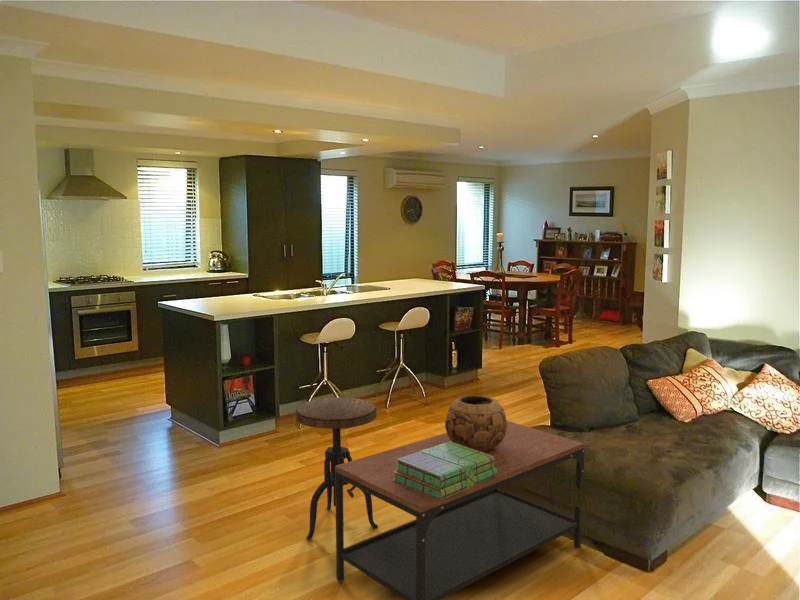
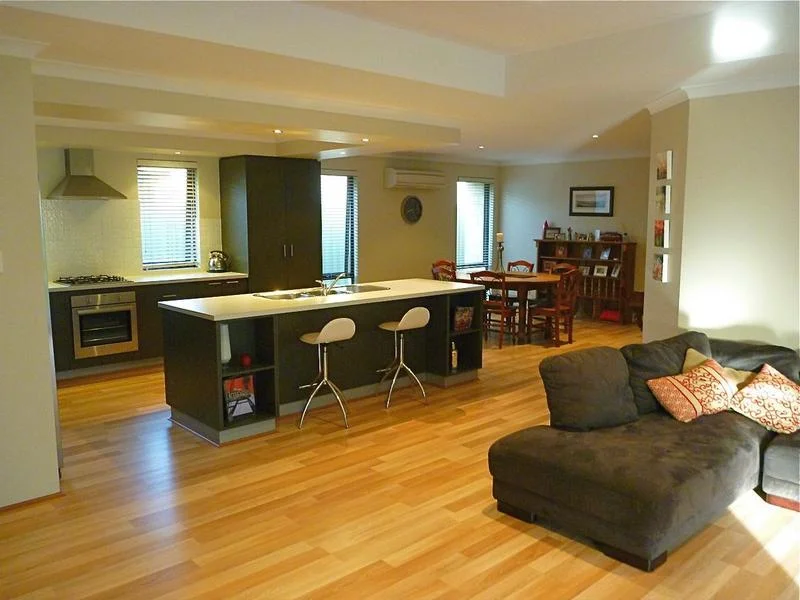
- side table [295,396,379,540]
- decorative bowl [444,395,507,452]
- stack of books [393,441,497,500]
- coffee table [335,420,586,600]
